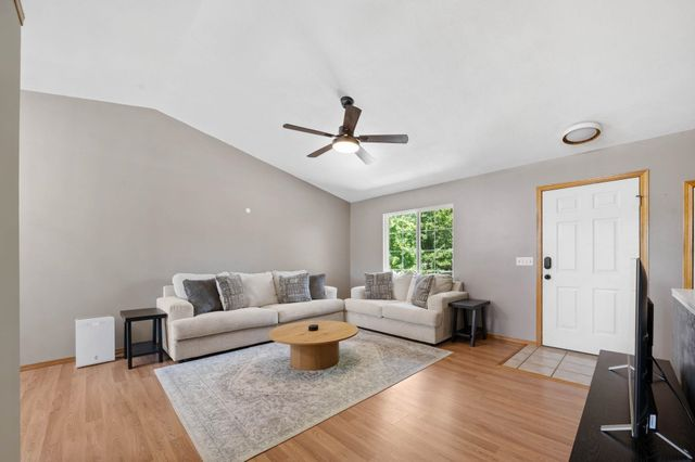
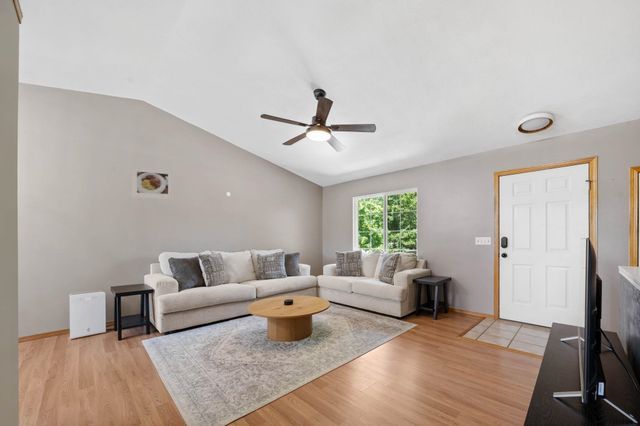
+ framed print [130,165,174,200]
